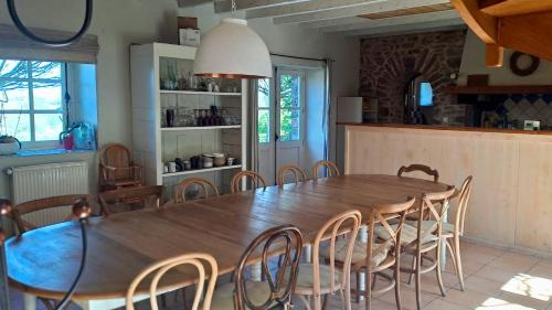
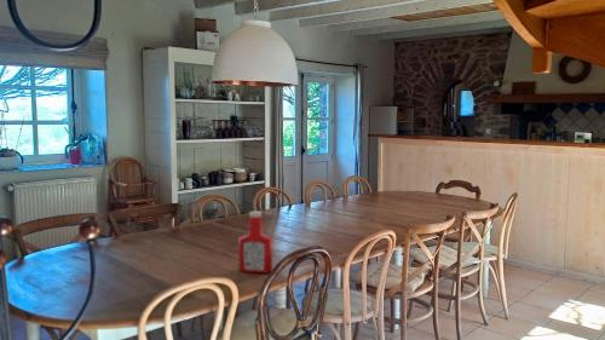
+ soap bottle [237,211,273,275]
